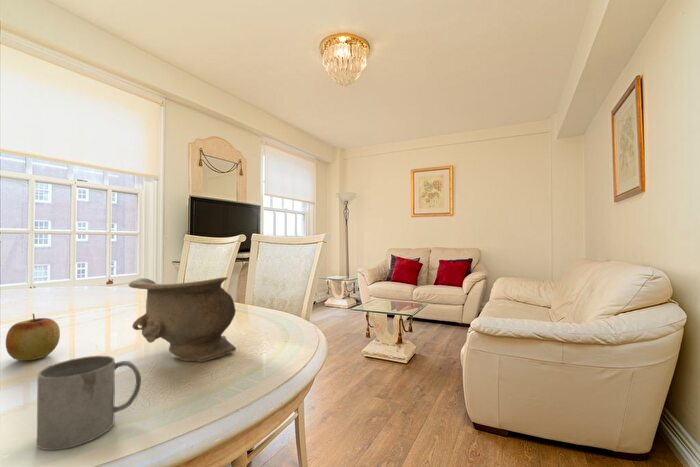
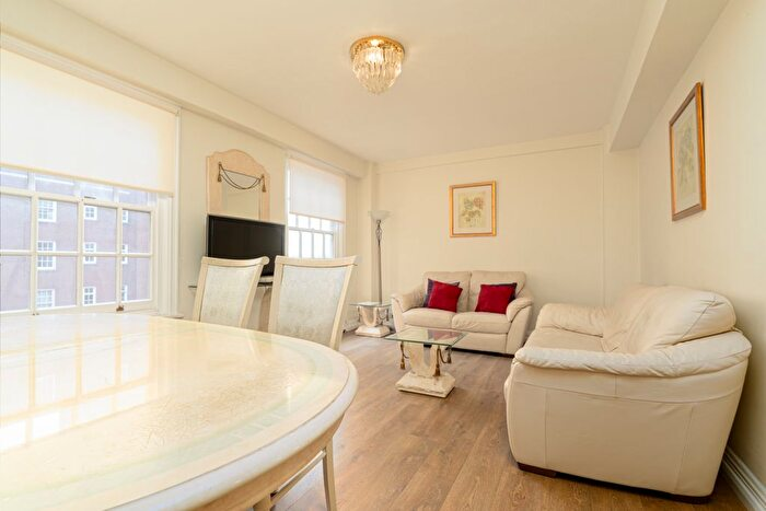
- decorative bowl [128,276,237,363]
- mug [36,355,142,451]
- apple [5,313,61,362]
